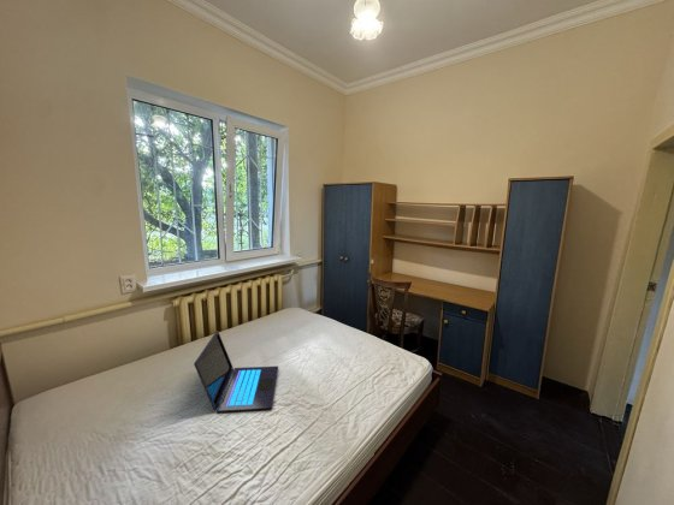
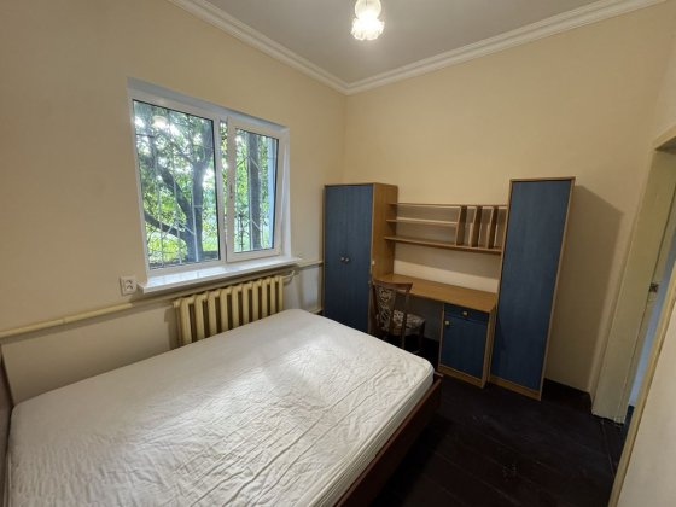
- laptop [193,329,279,414]
